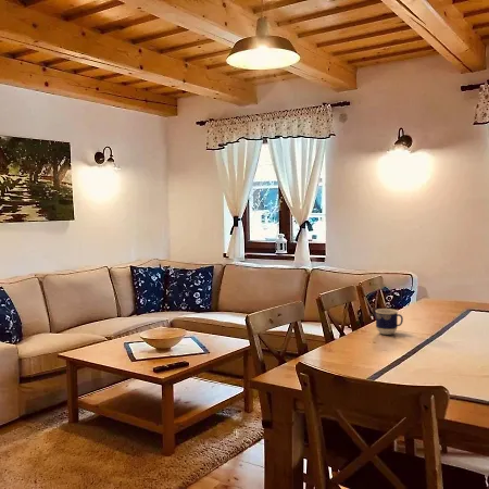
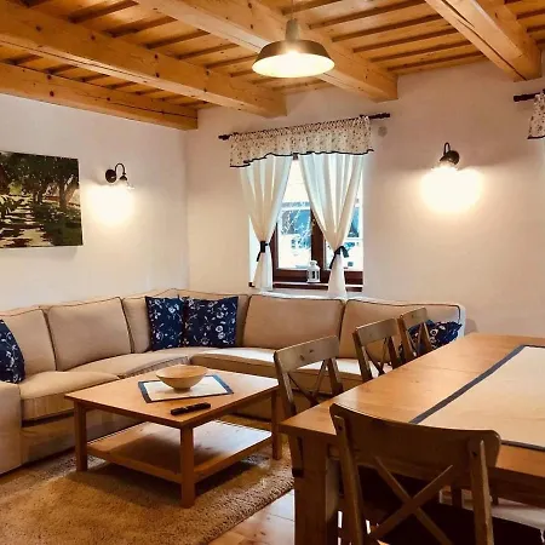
- cup [375,308,404,336]
